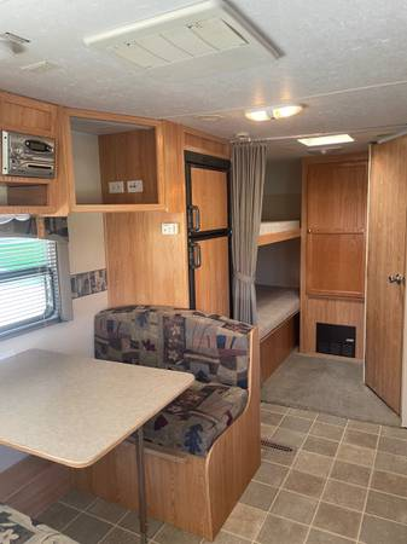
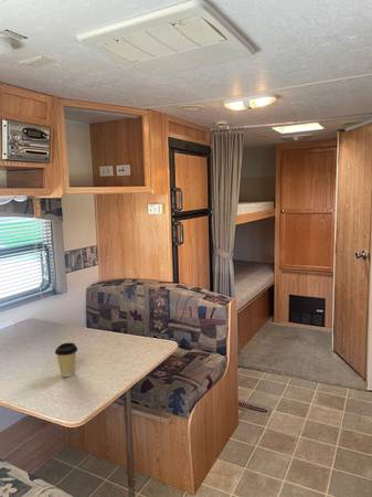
+ coffee cup [54,341,78,378]
